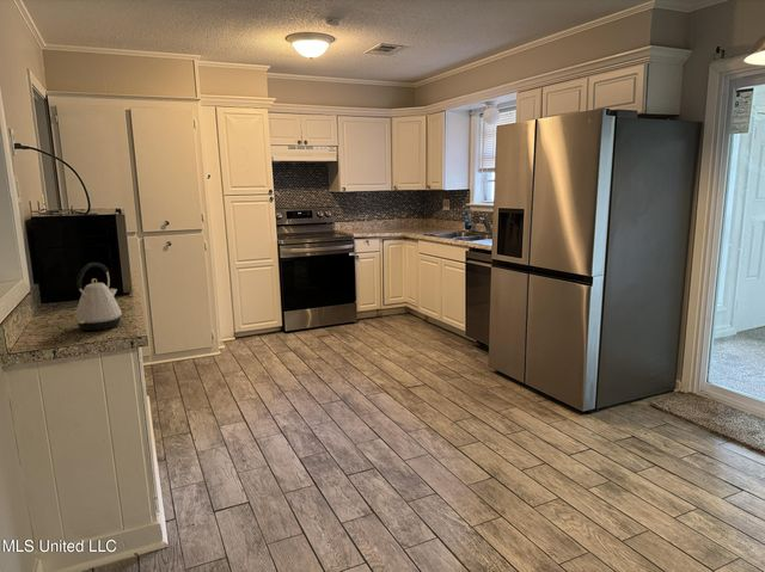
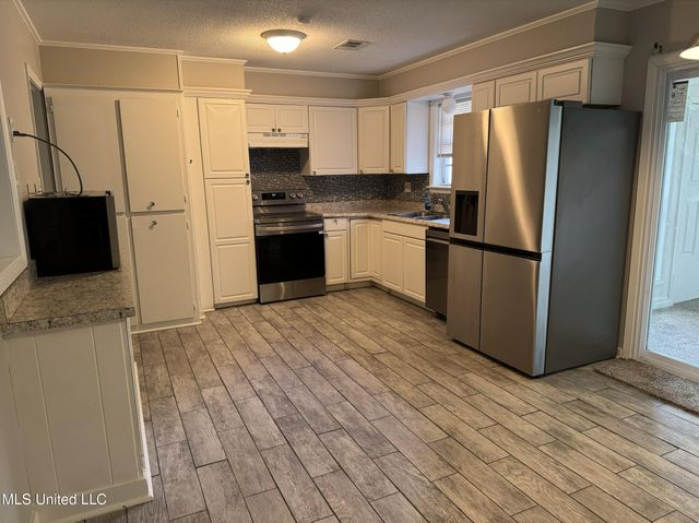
- kettle [74,262,123,331]
